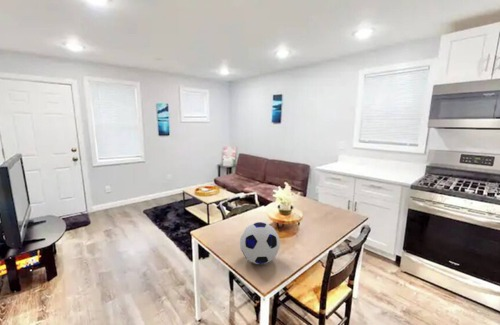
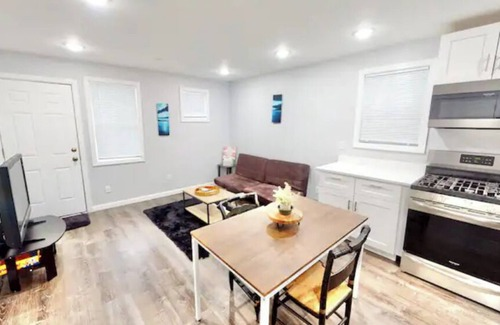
- soccer ball [239,221,281,265]
